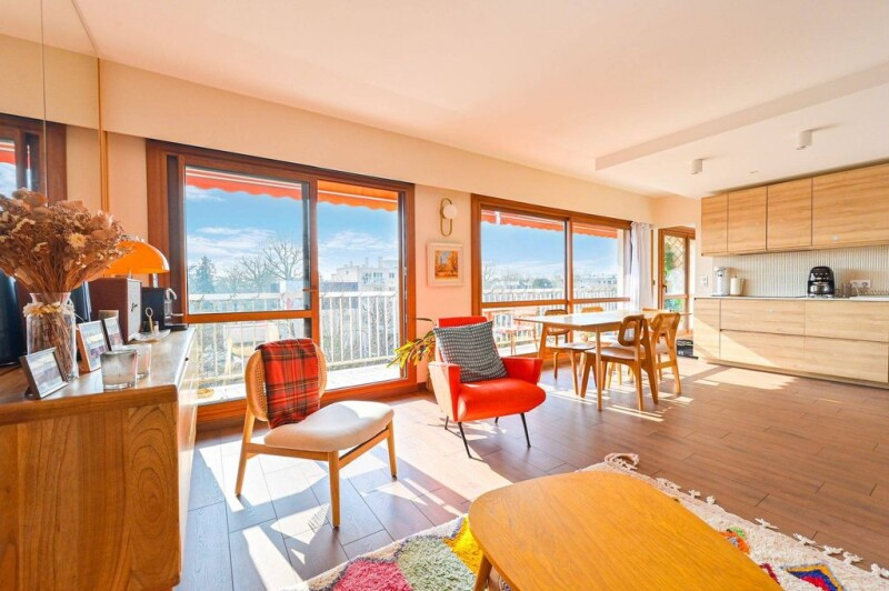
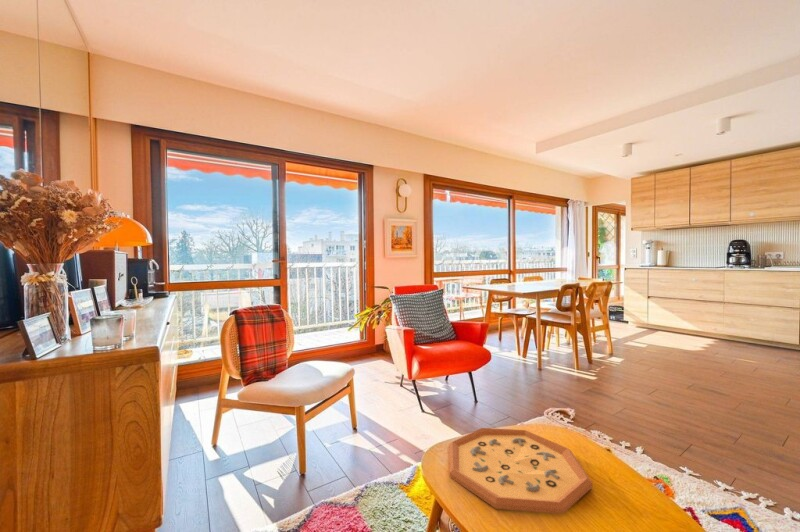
+ decorative tray [448,427,593,515]
